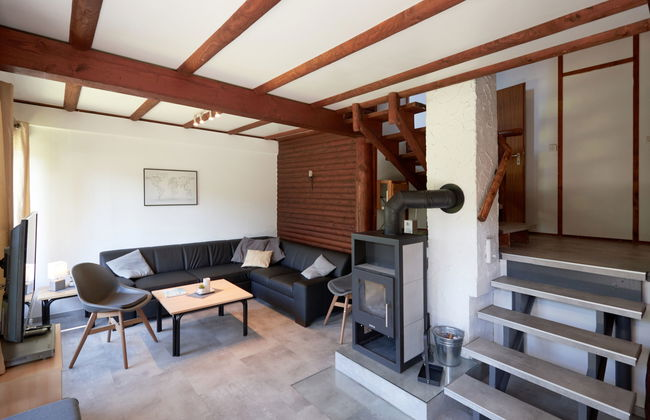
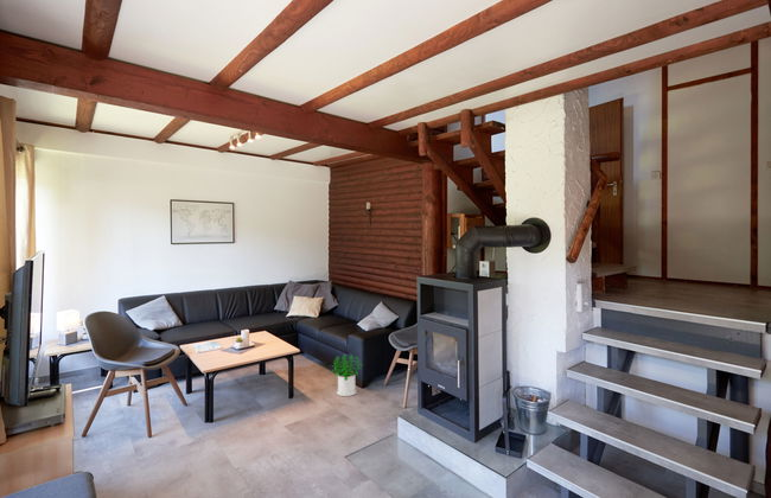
+ potted plant [330,353,363,397]
